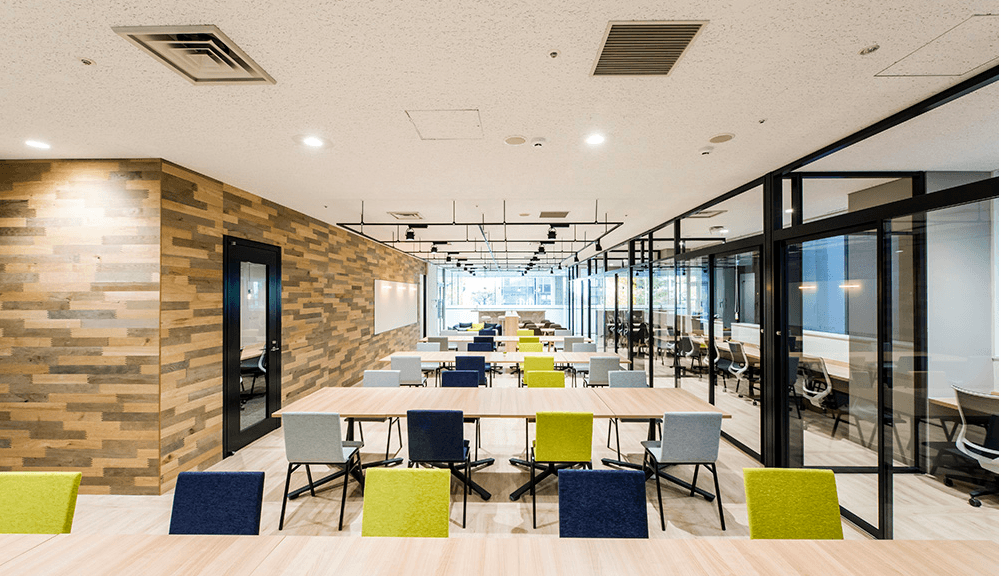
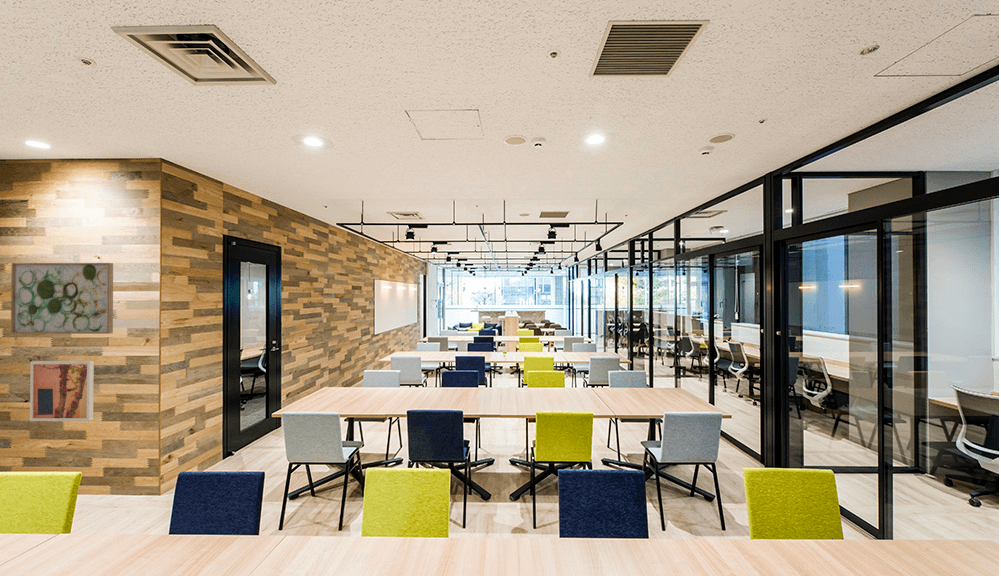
+ wall art [10,262,114,335]
+ wall art [29,360,95,422]
